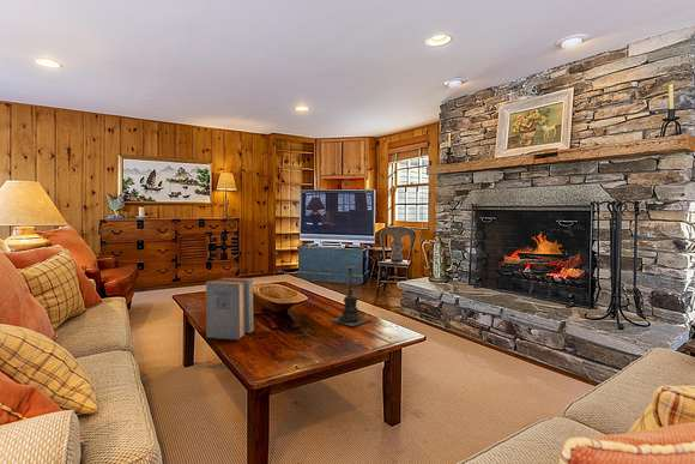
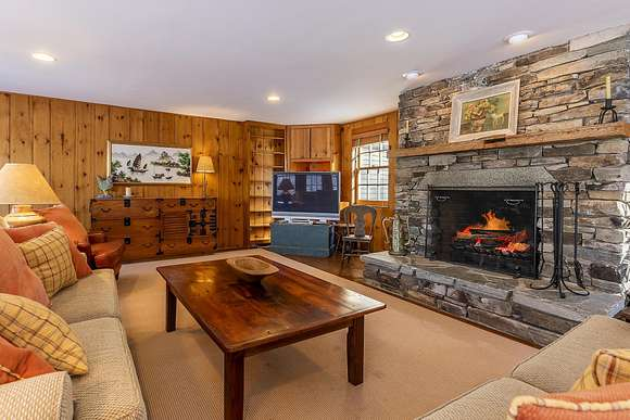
- candle holder [330,264,373,327]
- book [205,277,255,342]
